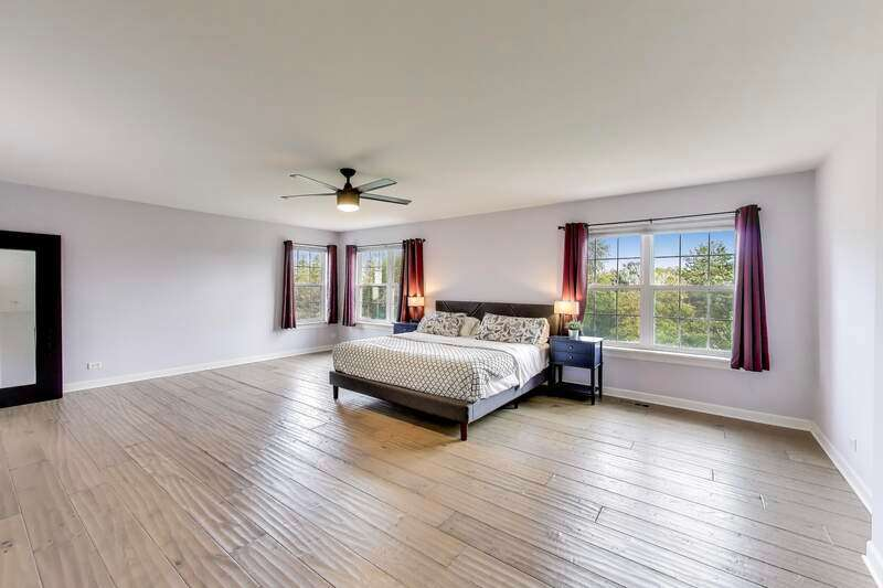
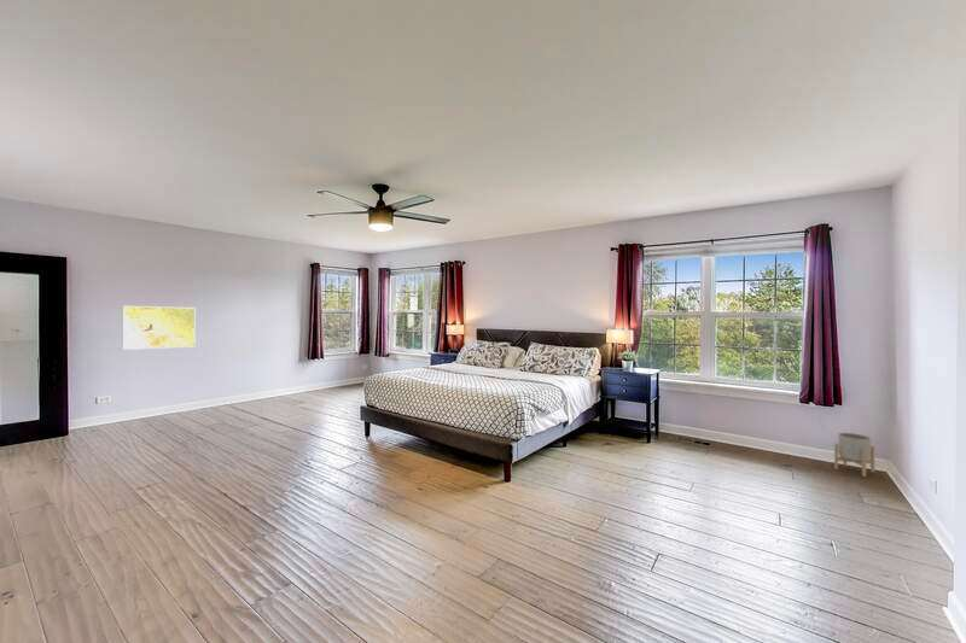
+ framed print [122,305,197,351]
+ planter [833,432,875,478]
